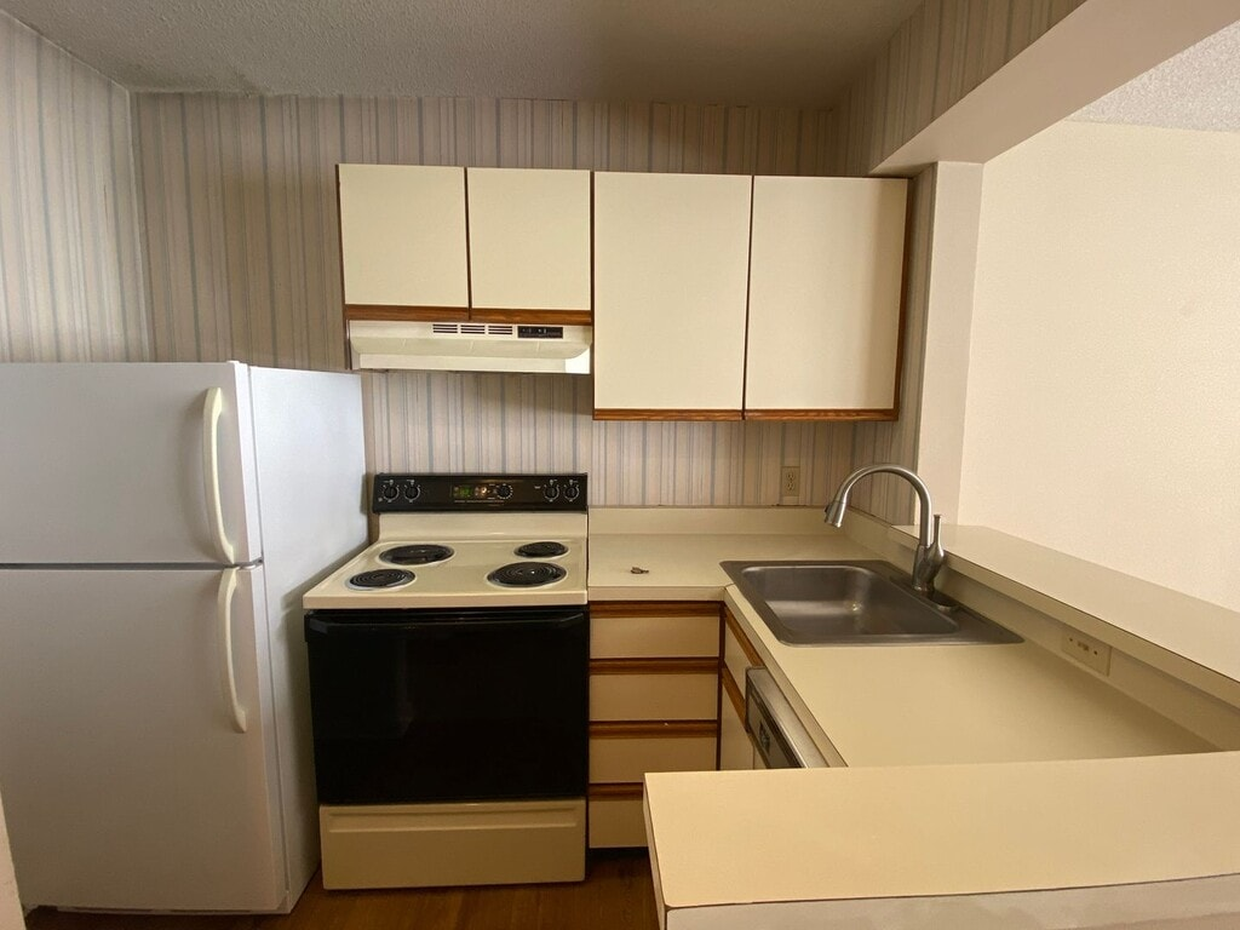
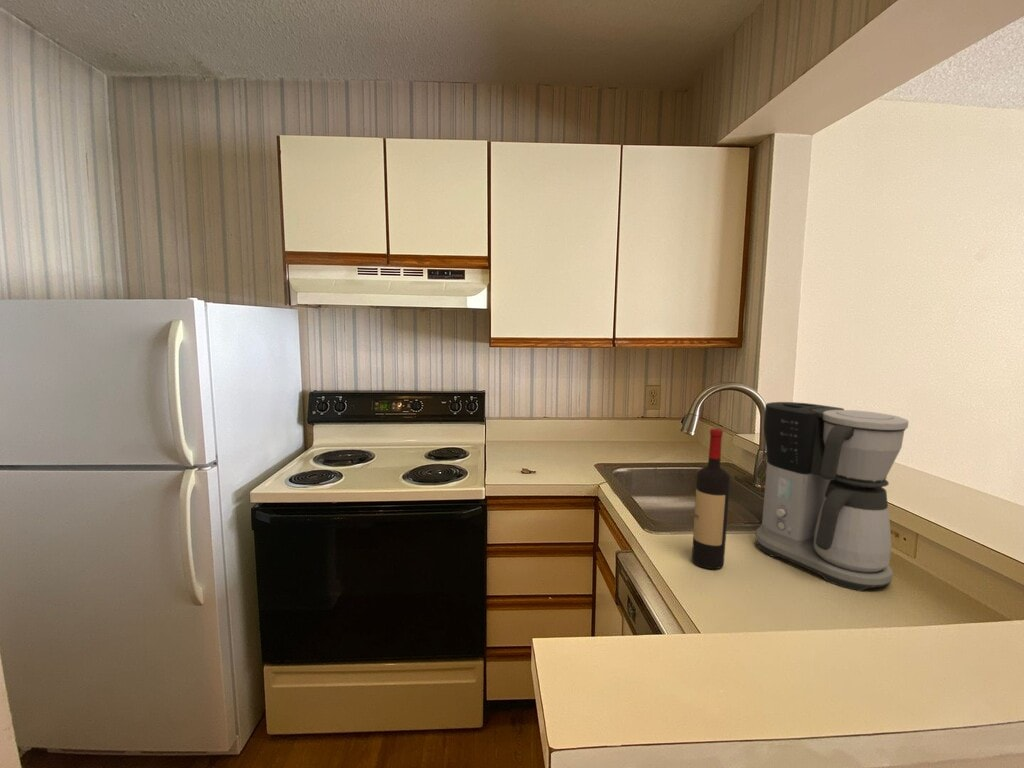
+ wine bottle [691,428,731,570]
+ coffee maker [754,401,910,592]
